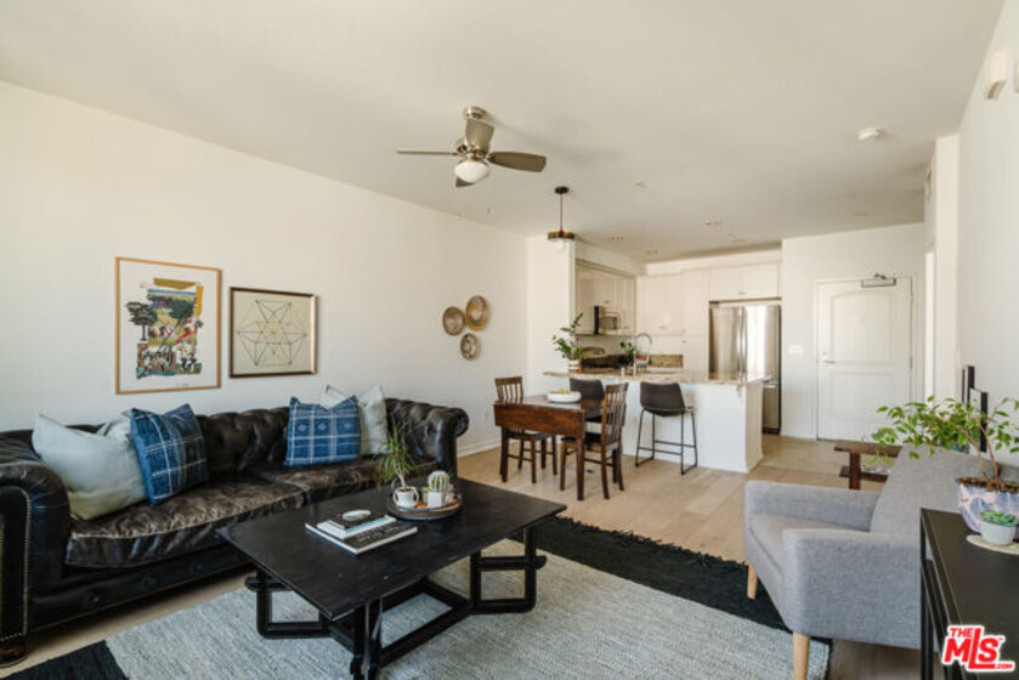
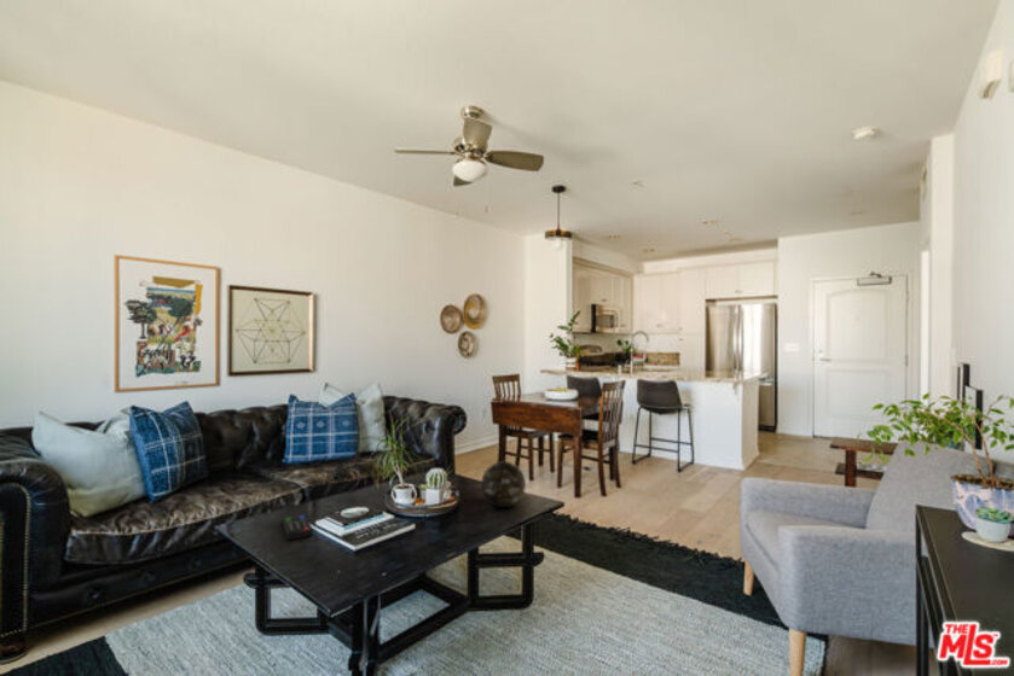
+ decorative orb [480,460,527,508]
+ remote control [282,512,313,541]
